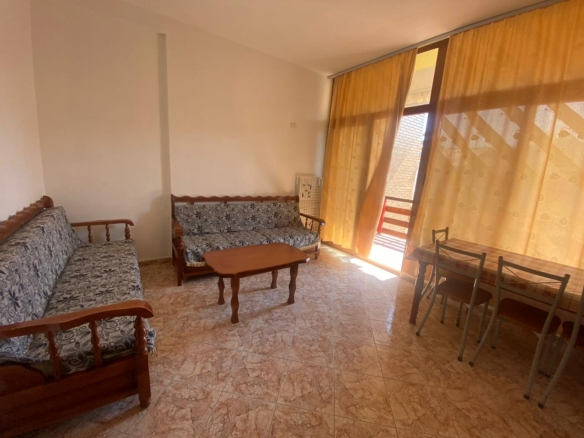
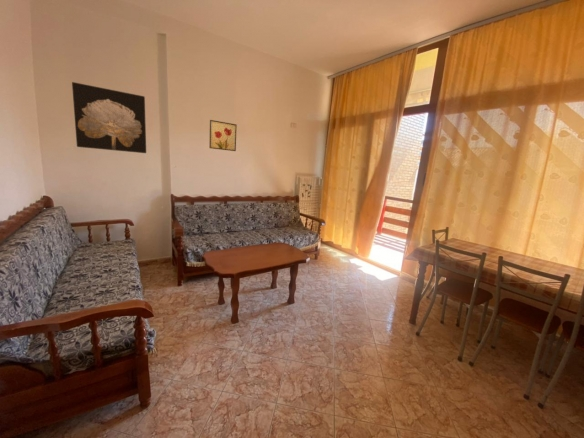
+ wall art [208,119,238,152]
+ wall art [71,81,147,154]
